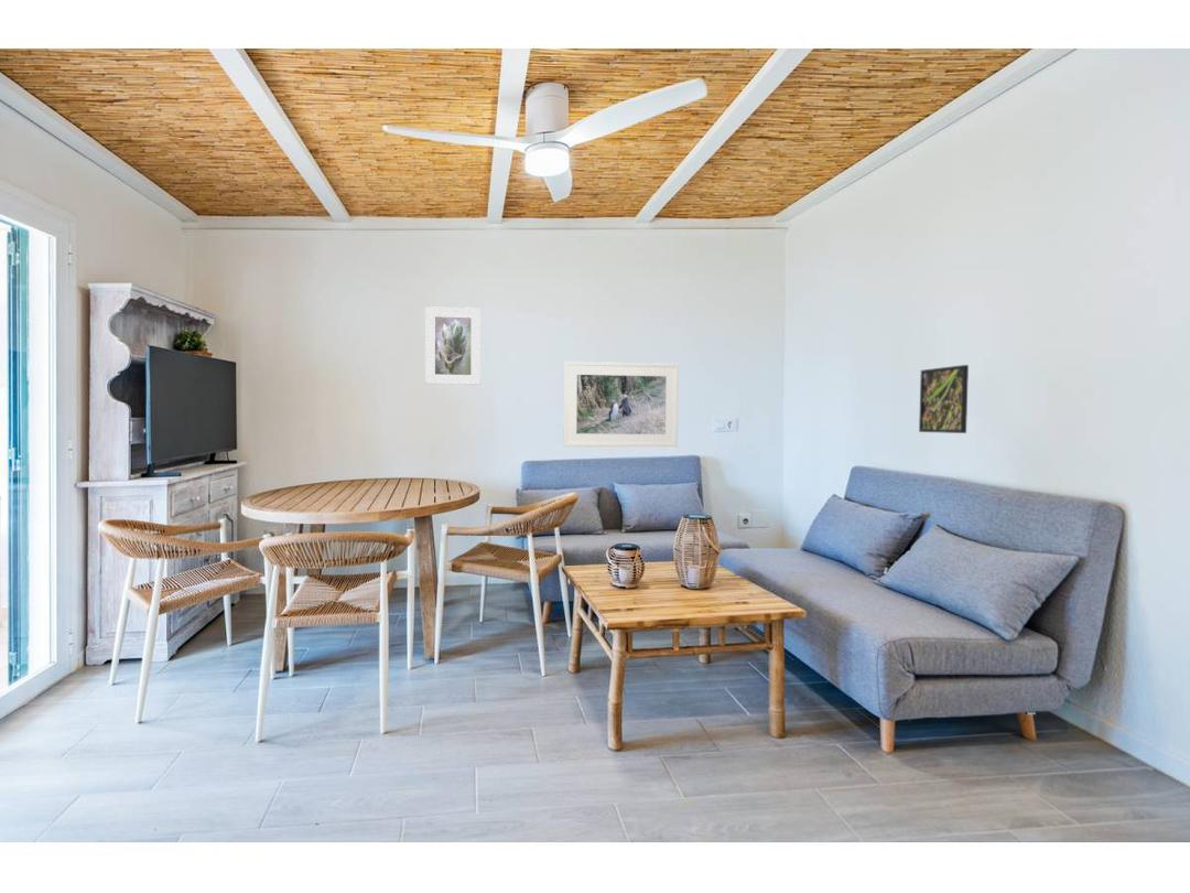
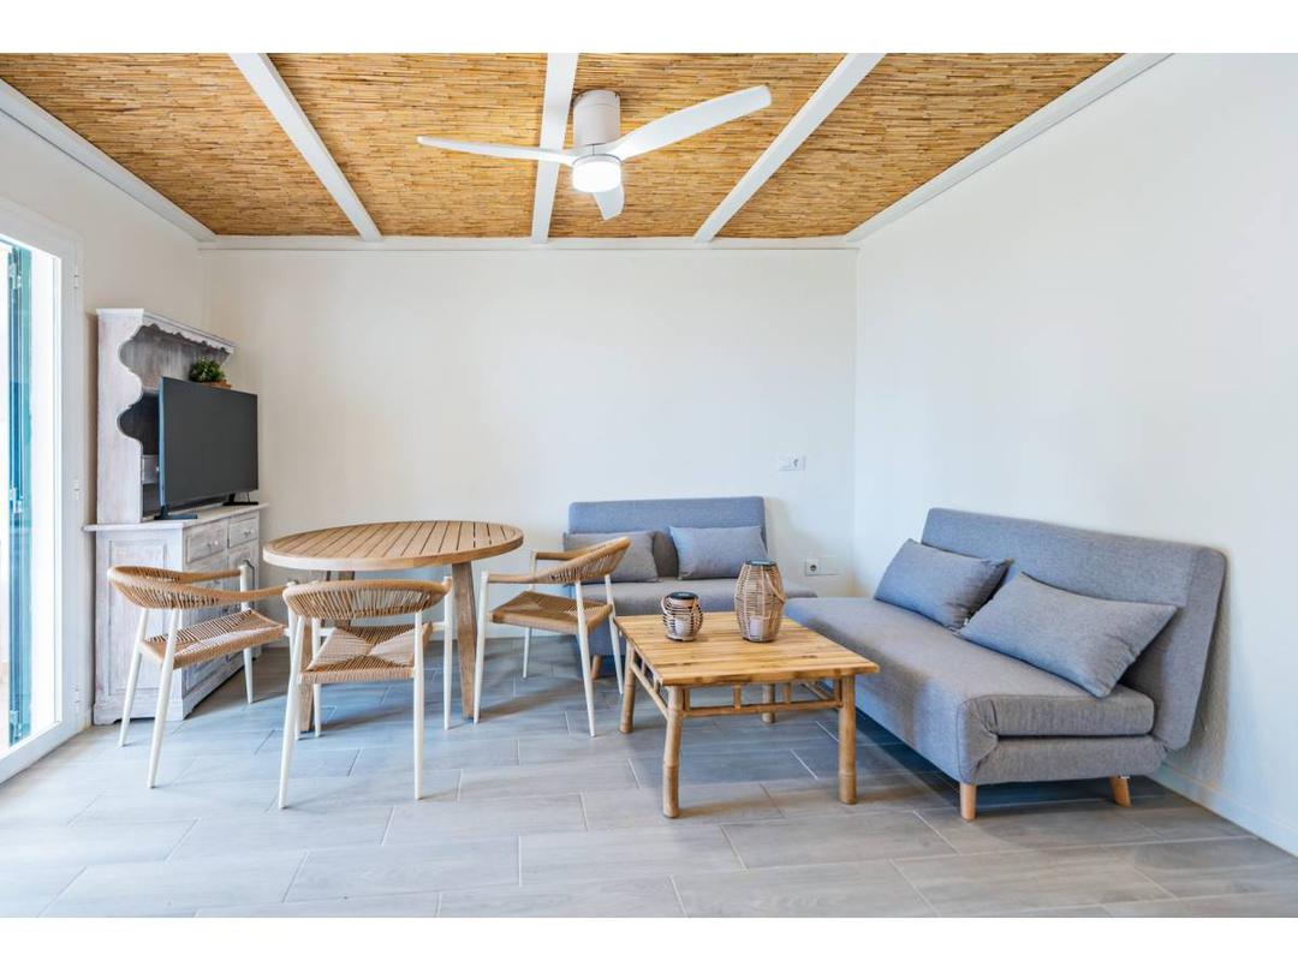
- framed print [562,361,680,448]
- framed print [918,364,970,434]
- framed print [424,305,482,386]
